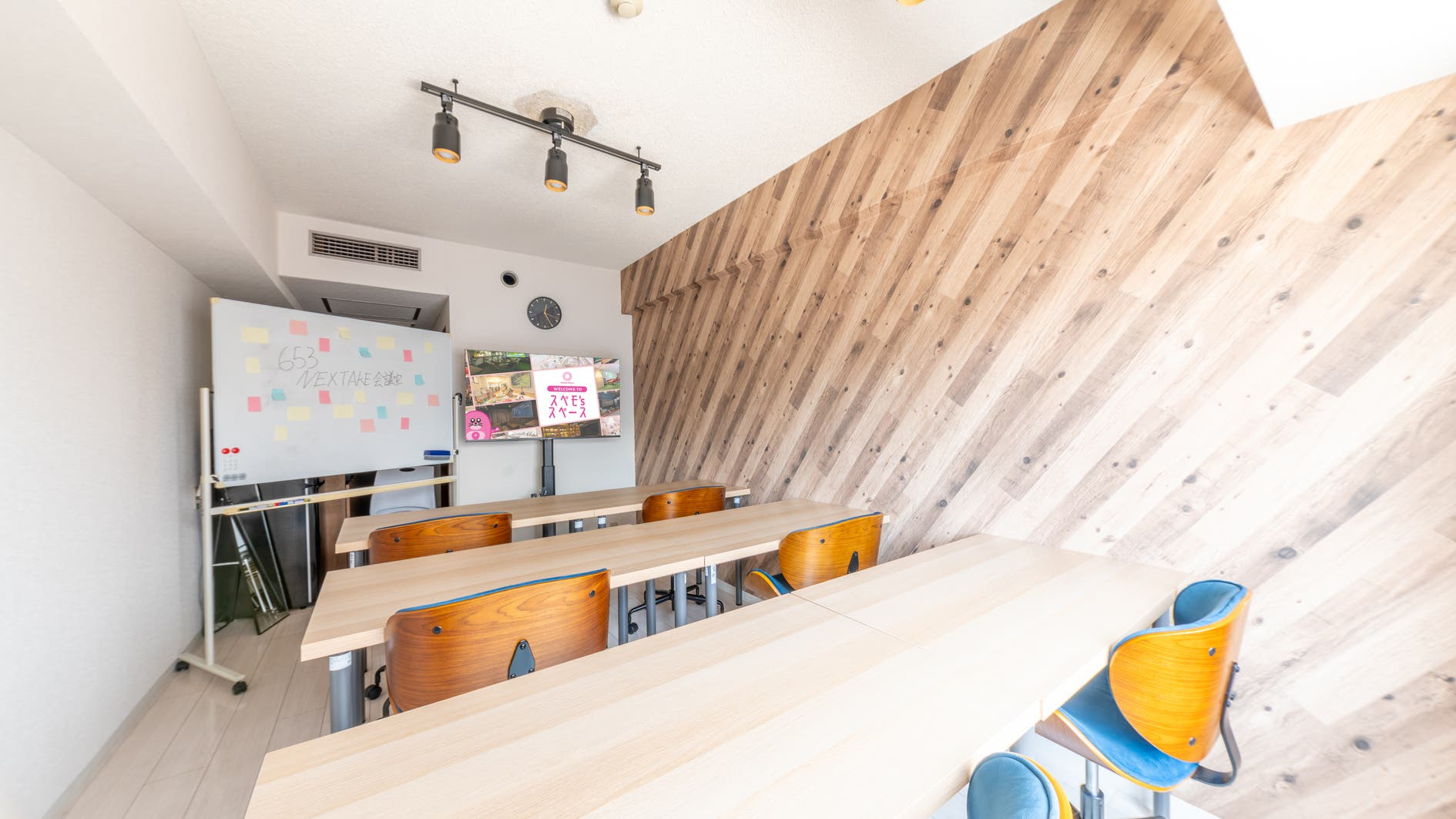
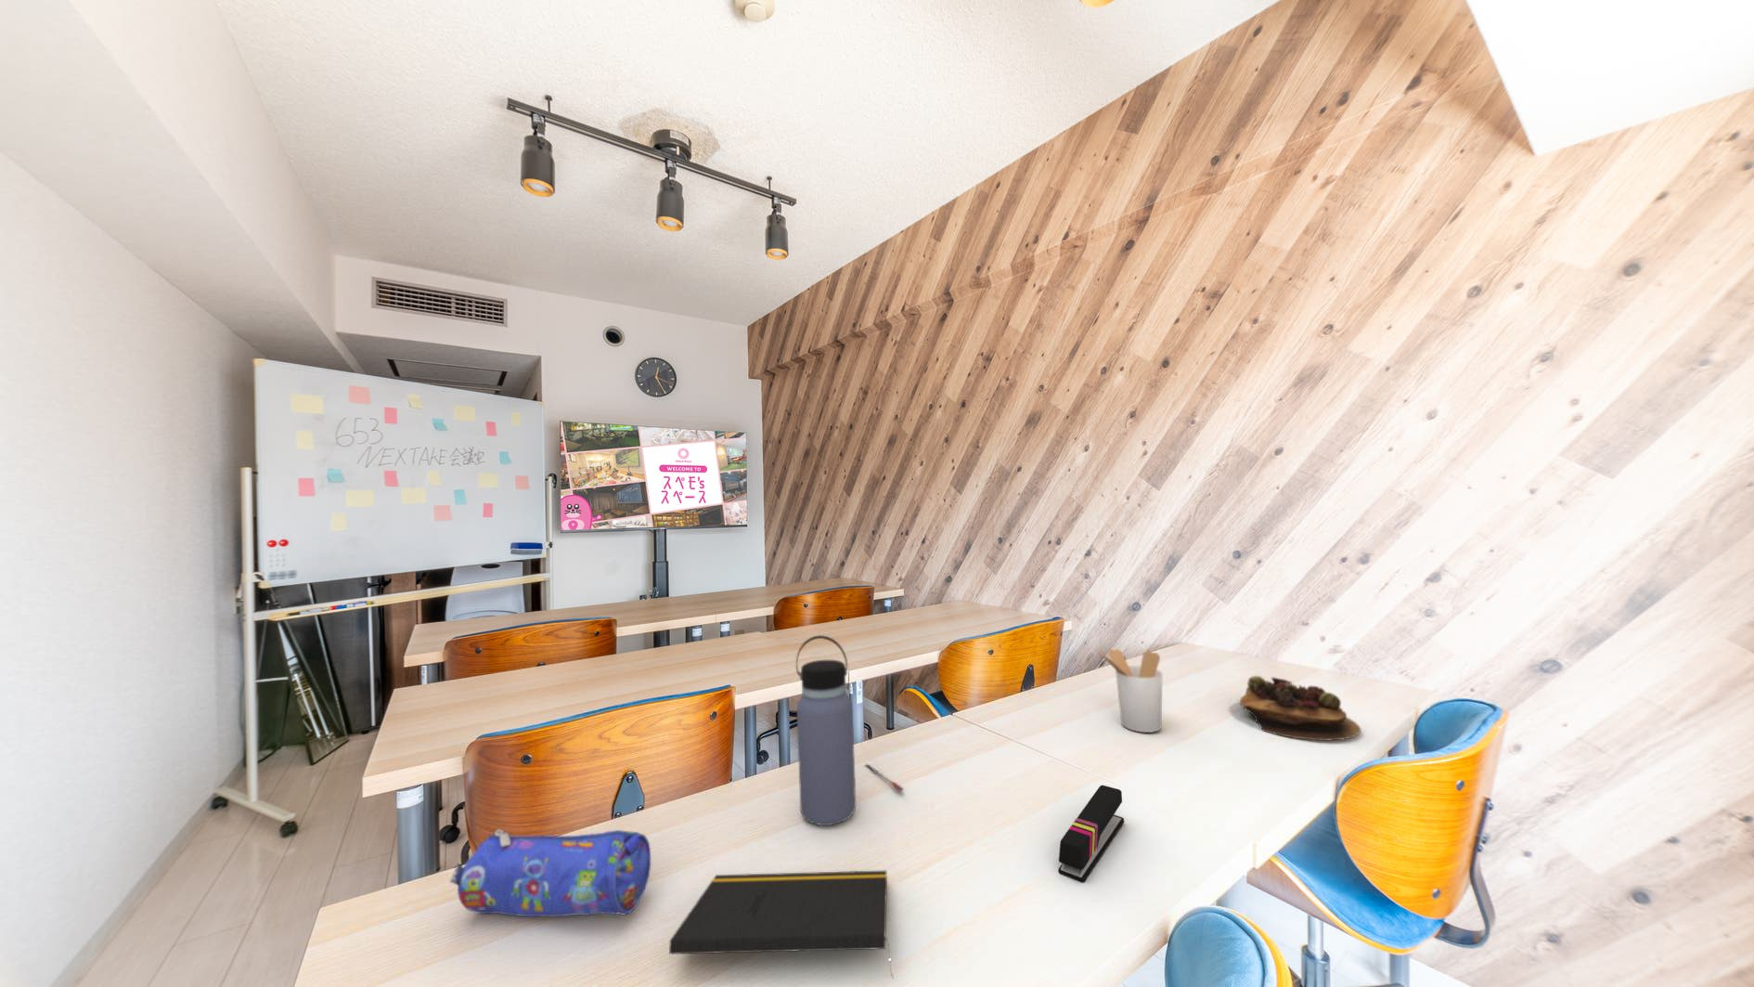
+ succulent plant [1238,675,1361,742]
+ utensil holder [1095,648,1164,734]
+ stapler [1058,785,1125,883]
+ pencil case [449,828,652,917]
+ pen [863,763,905,792]
+ water bottle [795,634,857,827]
+ notepad [669,870,894,979]
